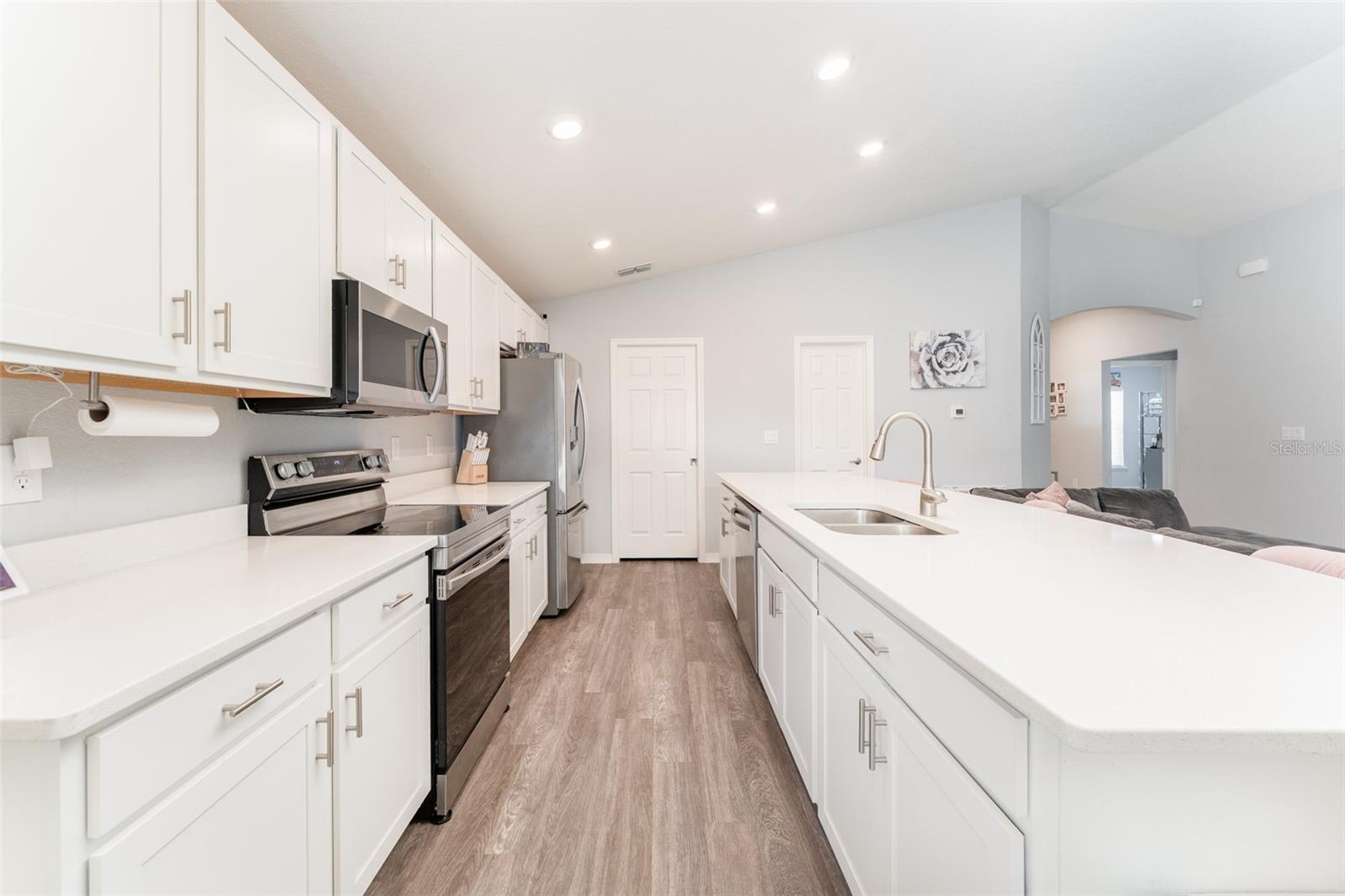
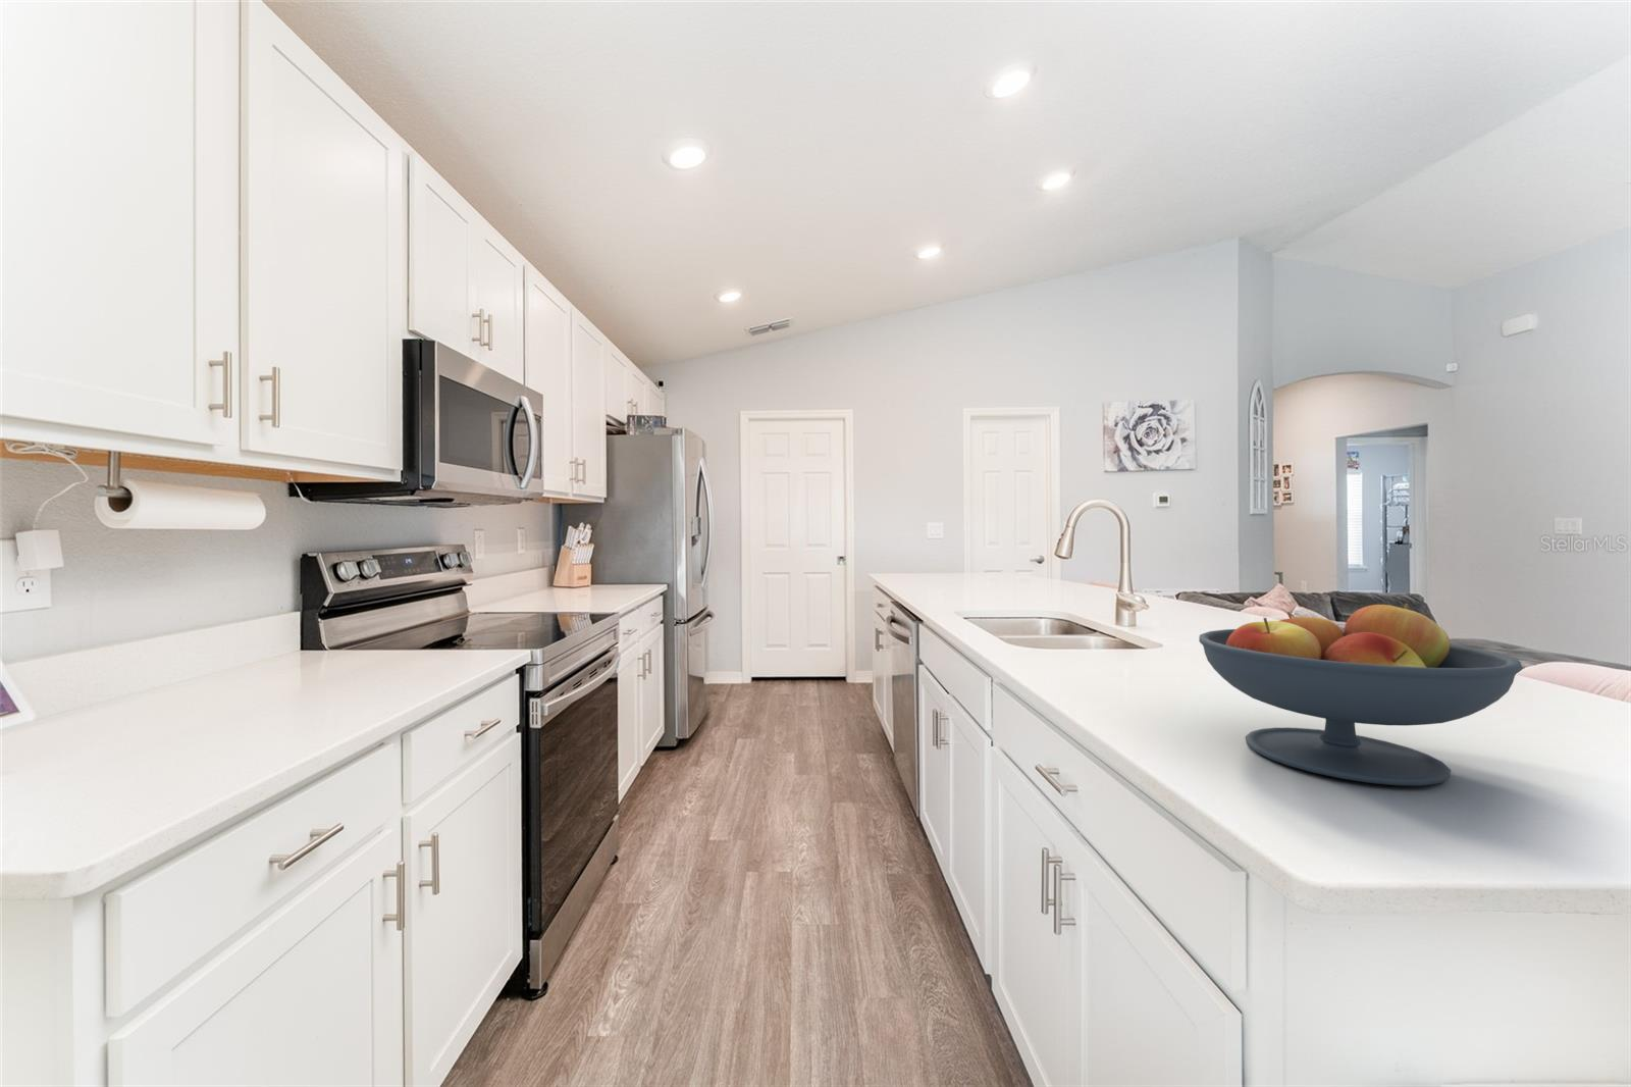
+ fruit bowl [1198,603,1523,787]
